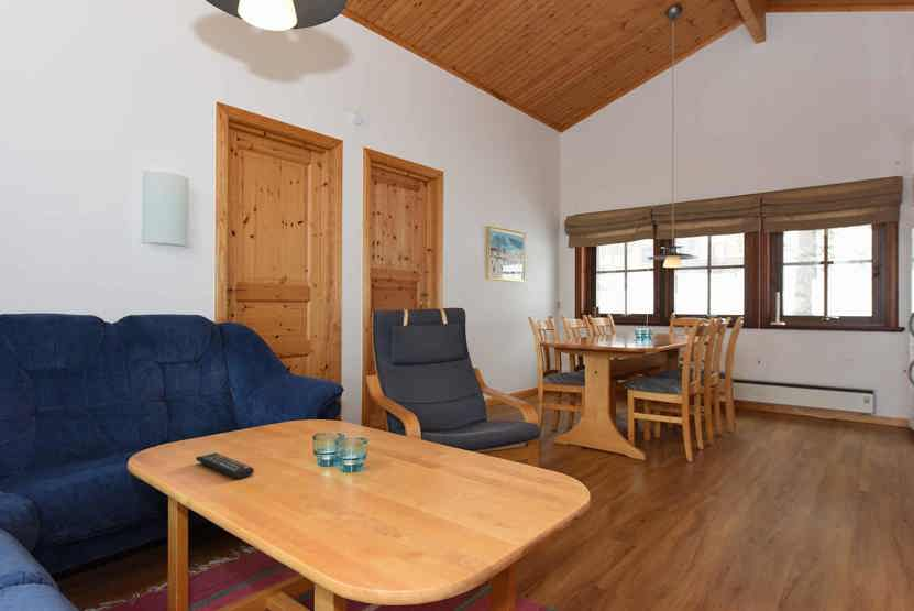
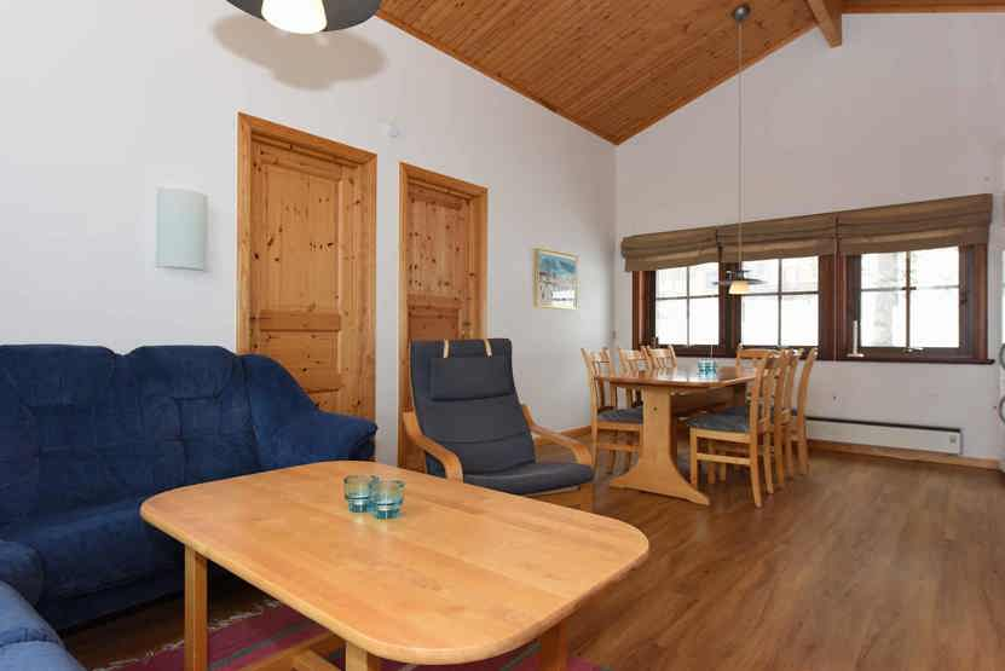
- remote control [195,451,255,480]
